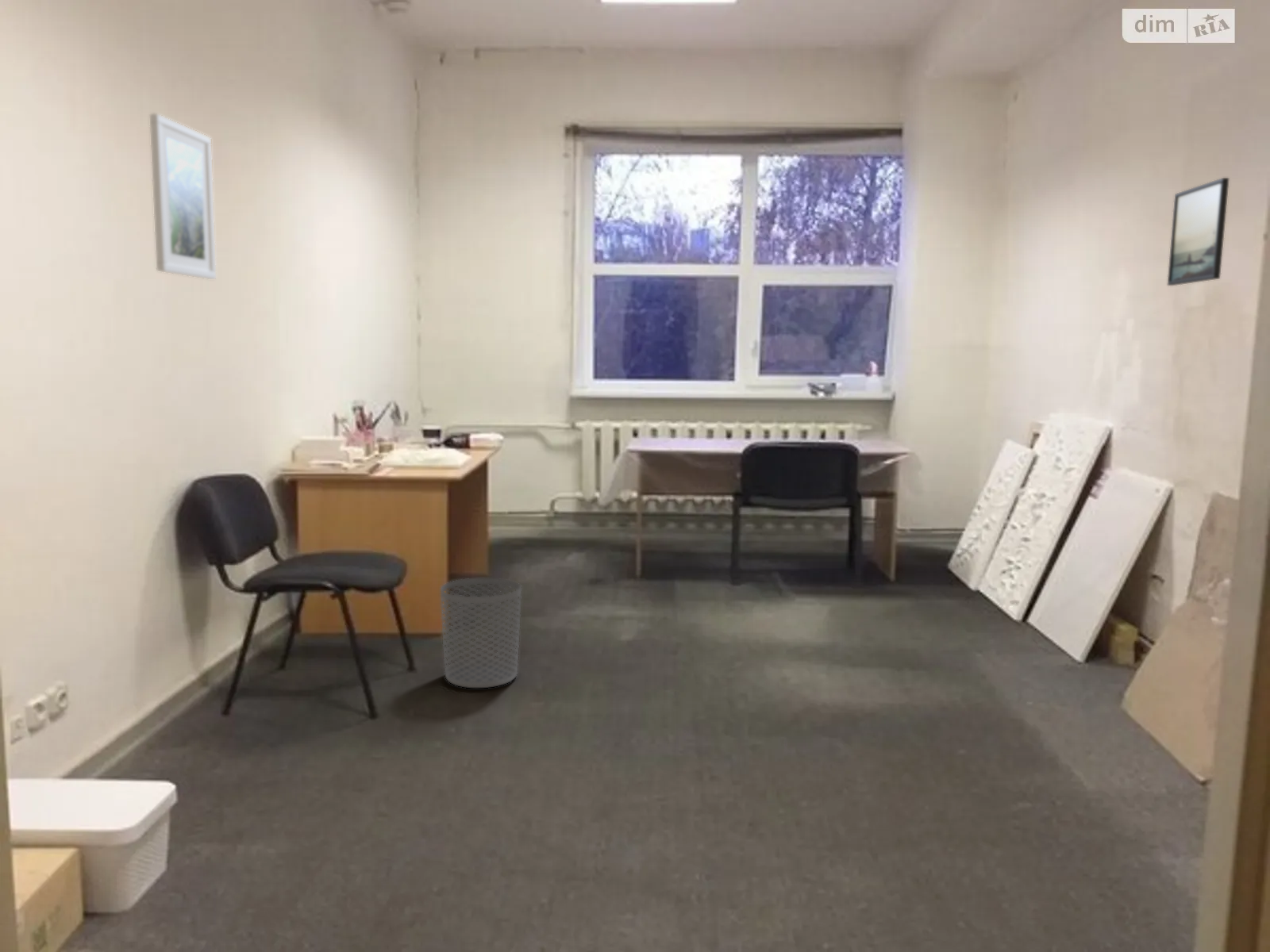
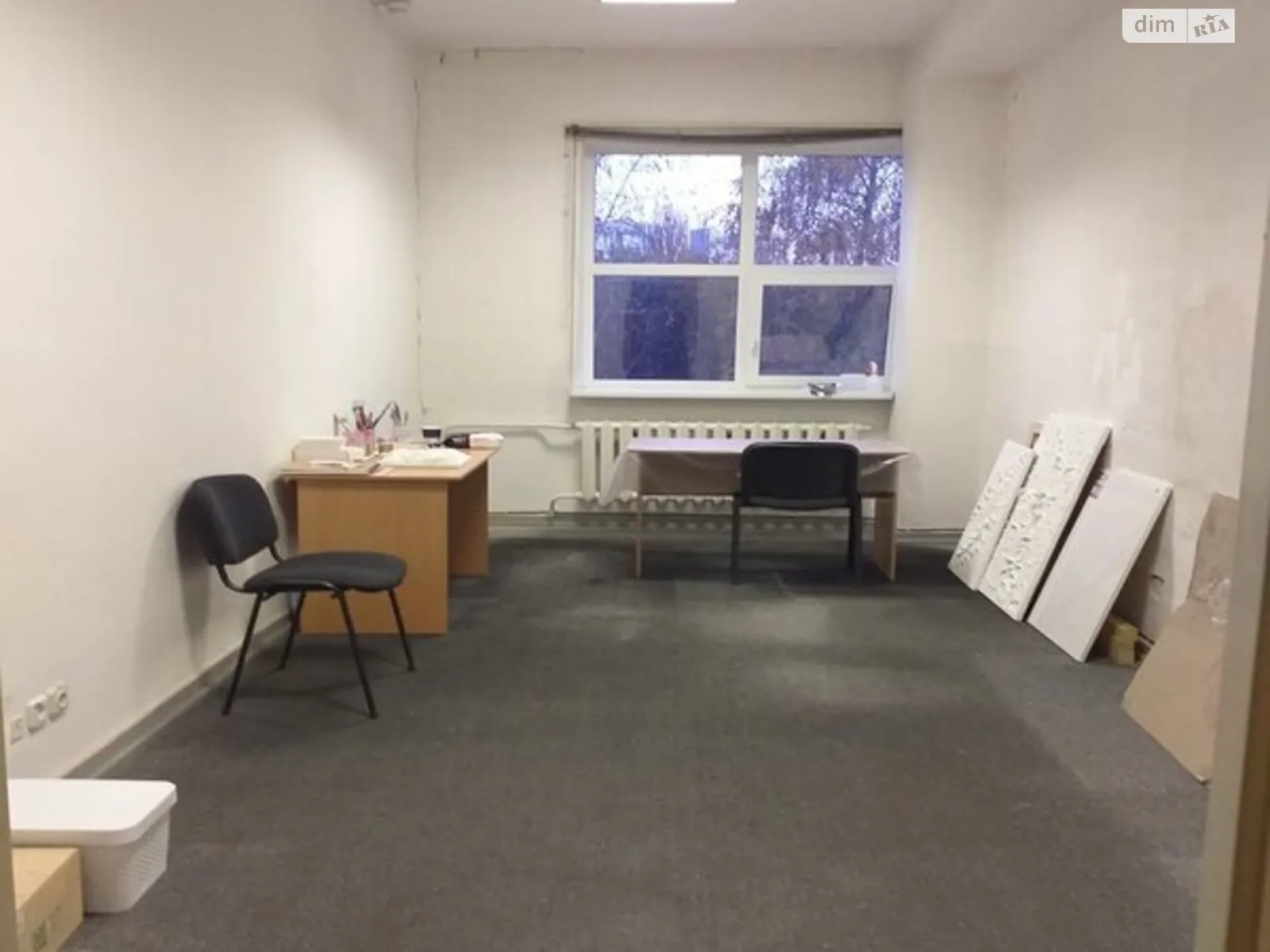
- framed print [149,113,217,280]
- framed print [1167,177,1230,286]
- waste bin [440,578,522,689]
